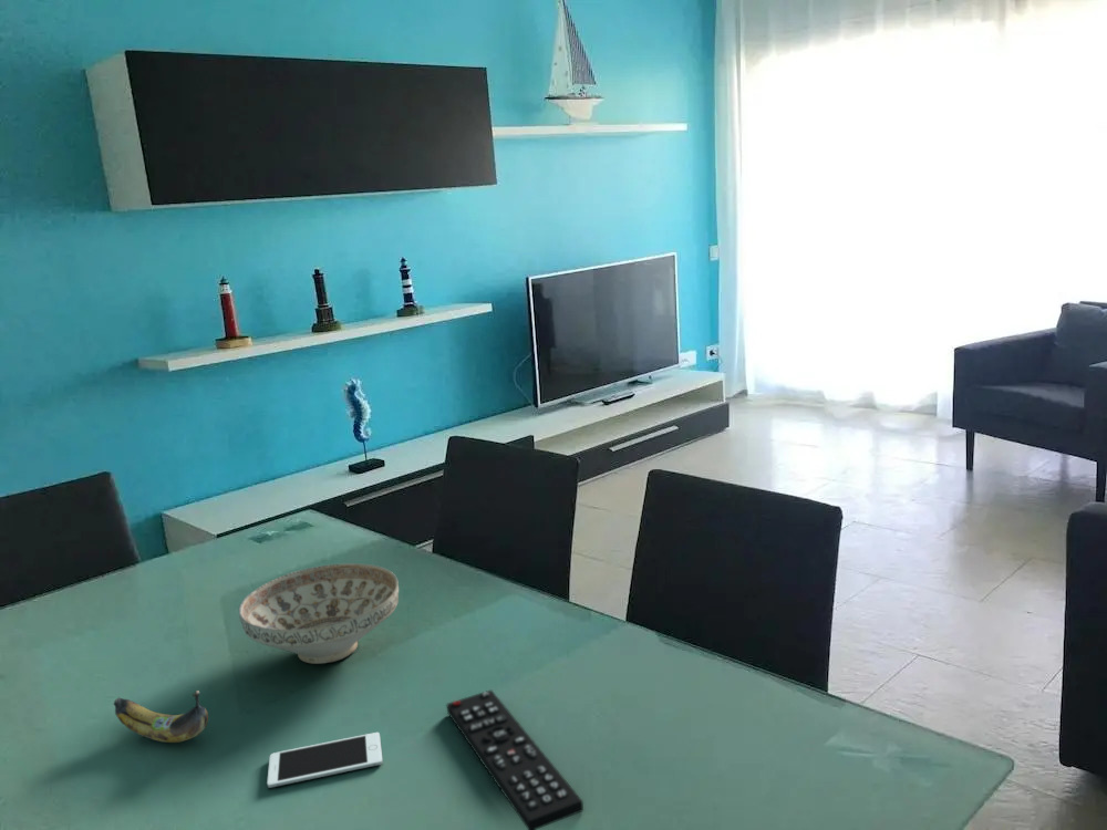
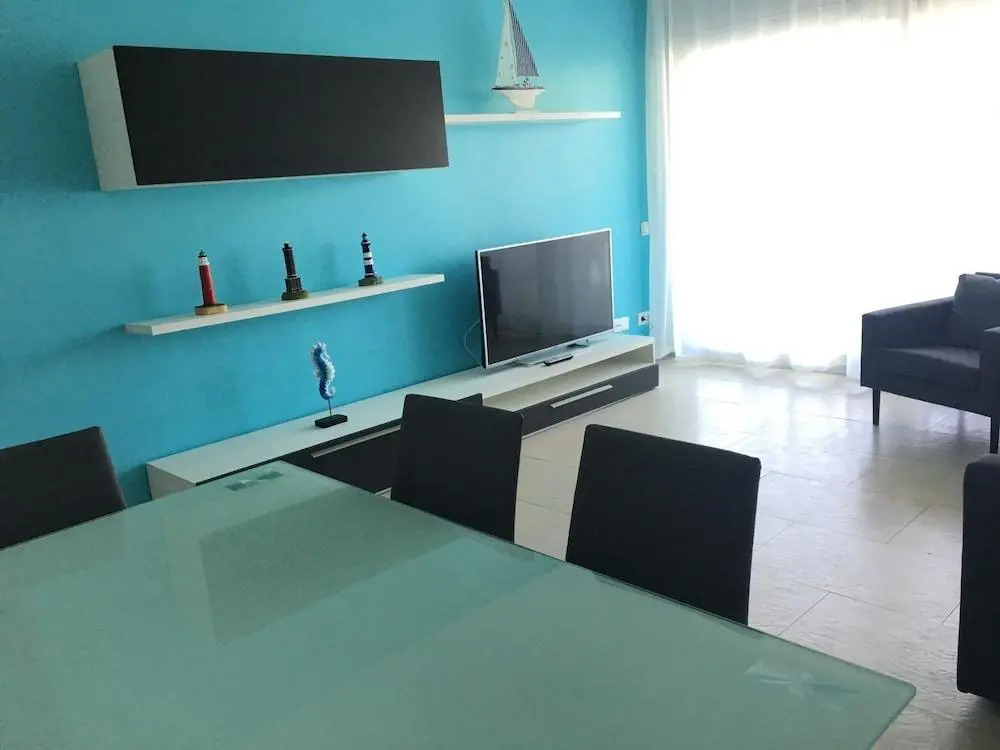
- cell phone [266,732,383,789]
- banana [113,689,209,744]
- decorative bowl [238,562,400,665]
- remote control [445,689,584,830]
